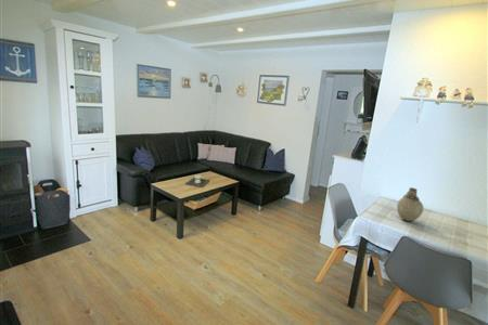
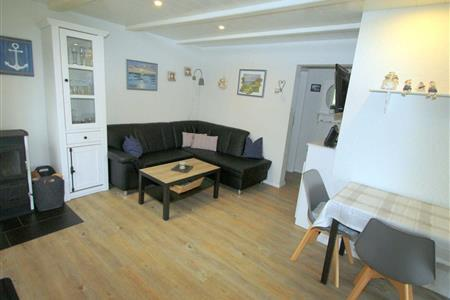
- vase [396,186,424,222]
